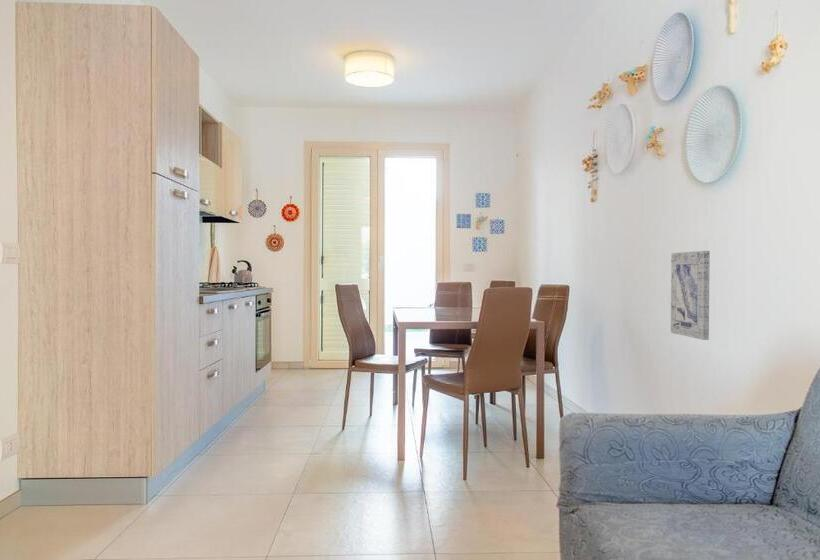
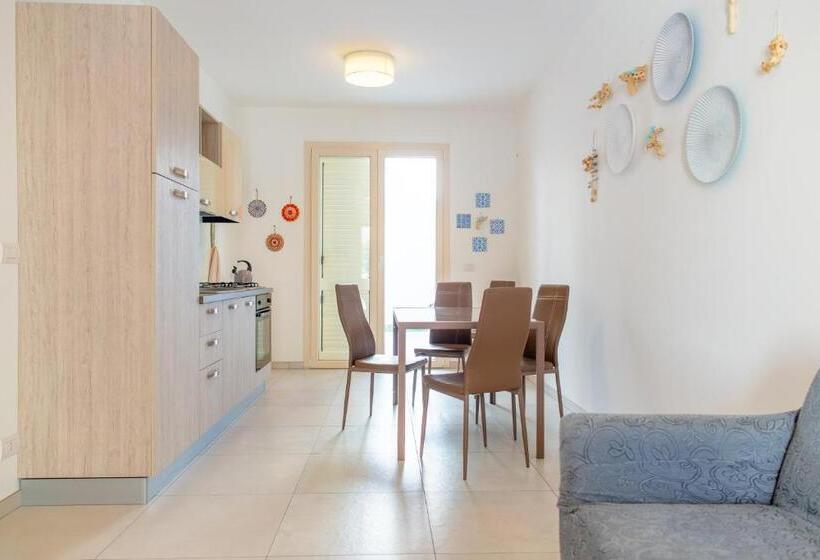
- wall art [670,250,711,341]
